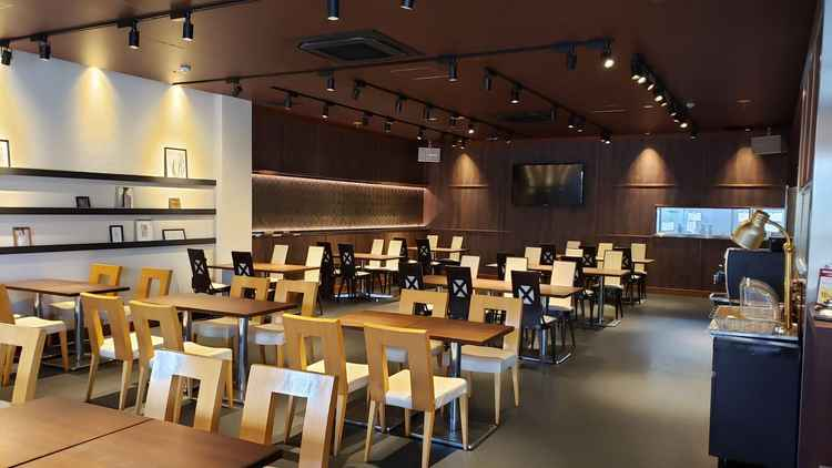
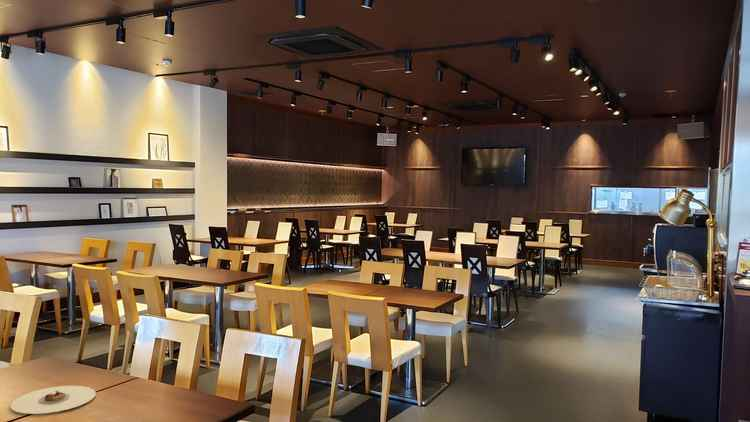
+ plate [9,385,97,415]
